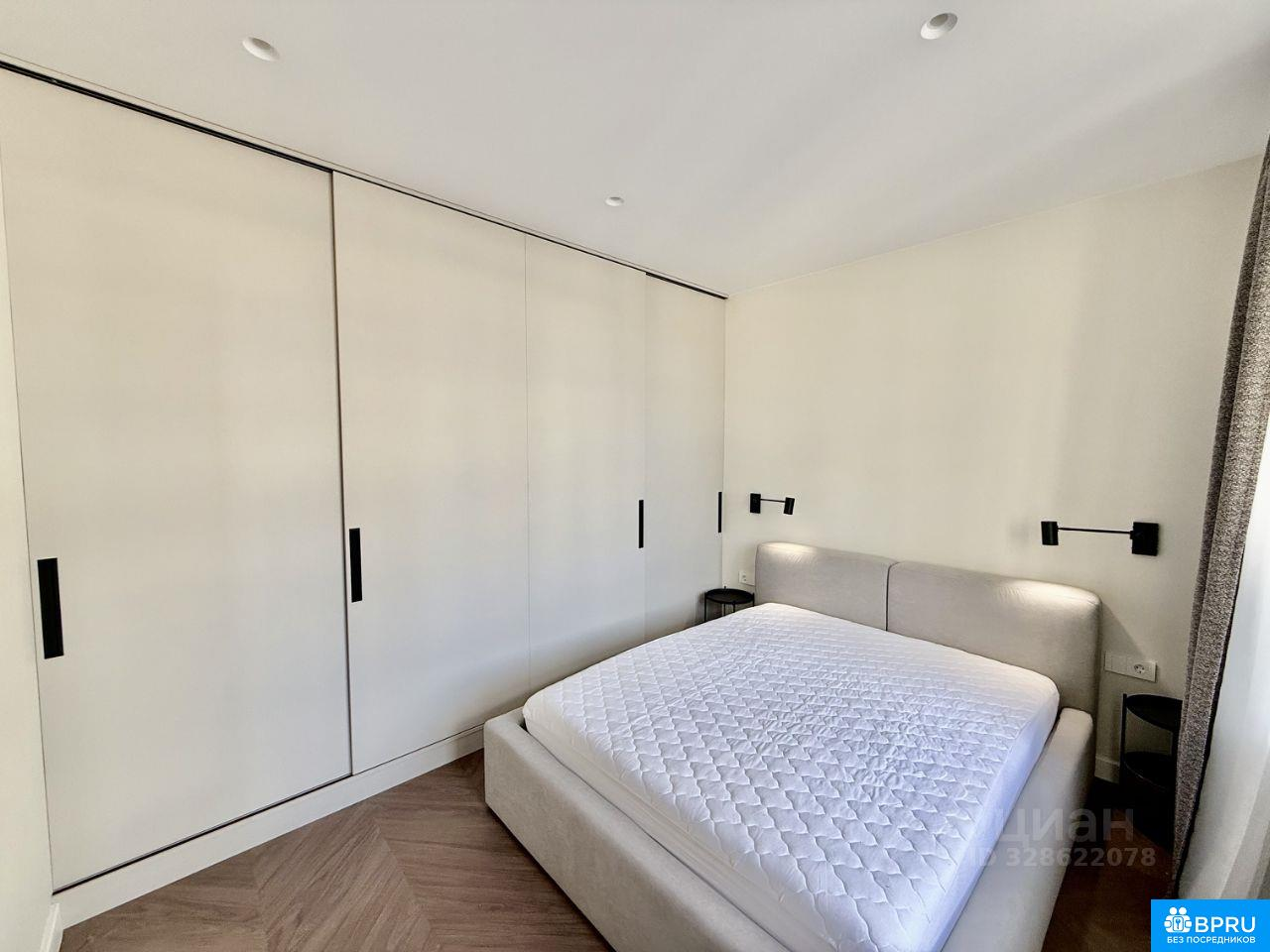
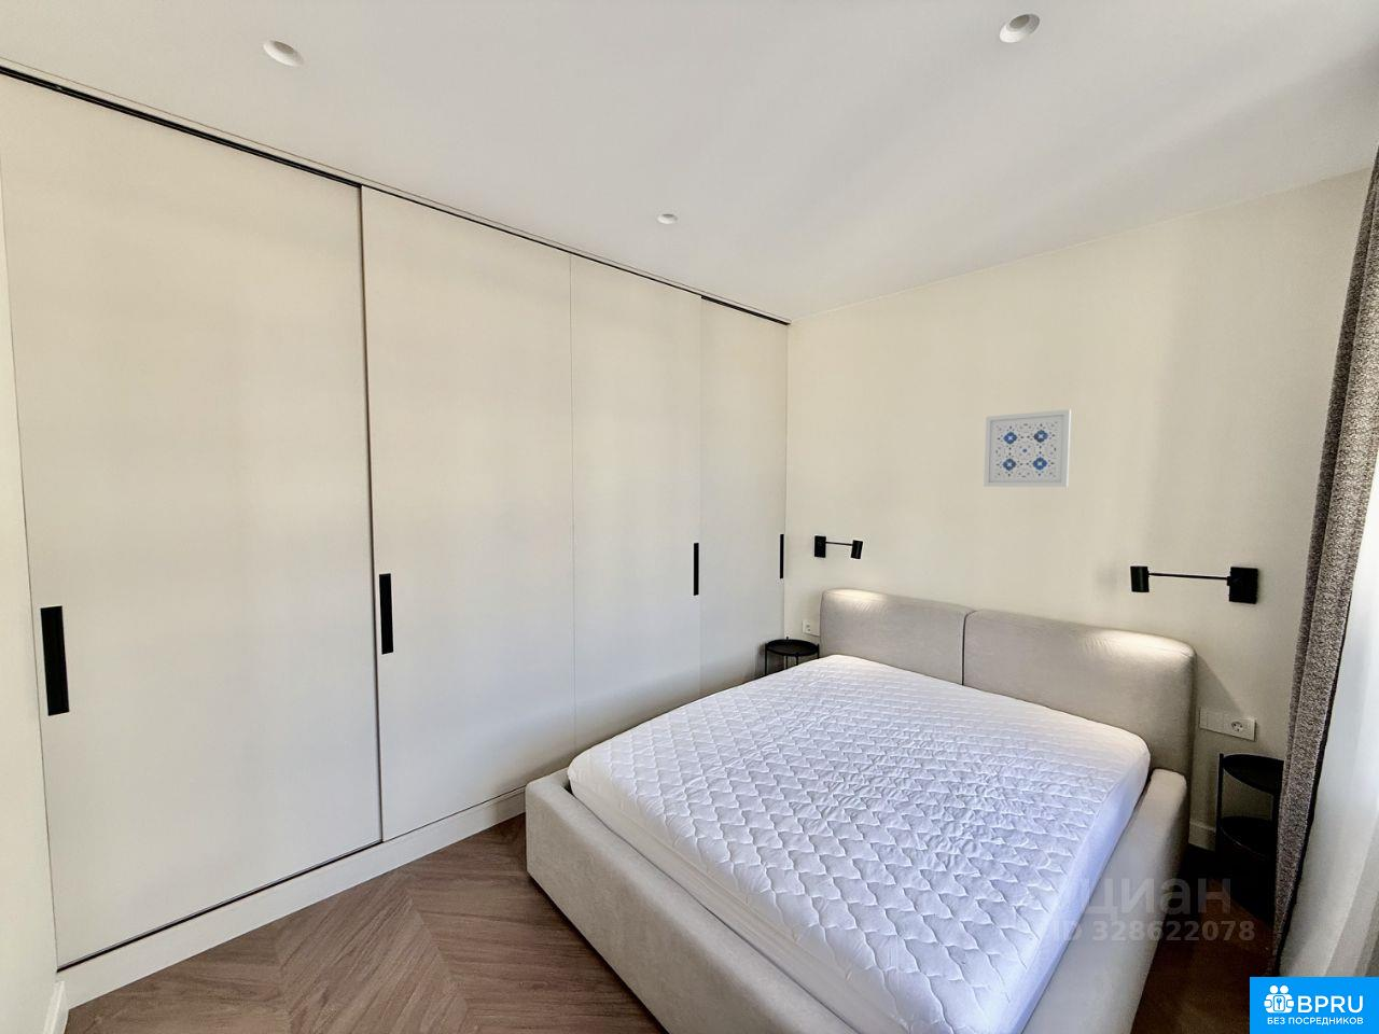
+ wall art [983,408,1072,488]
